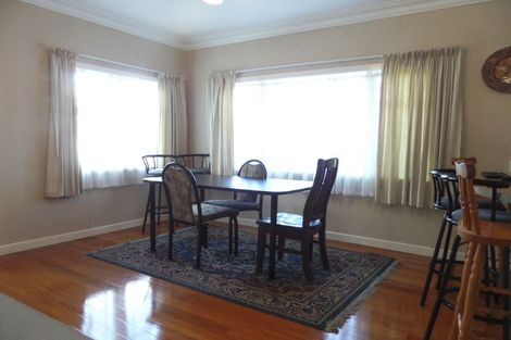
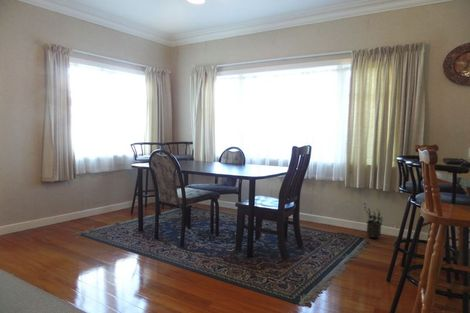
+ potted plant [363,202,384,240]
